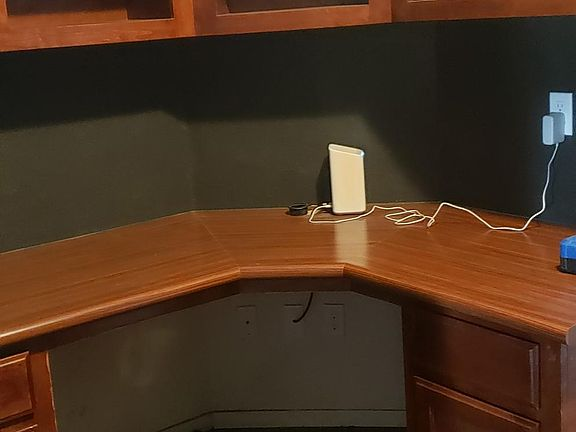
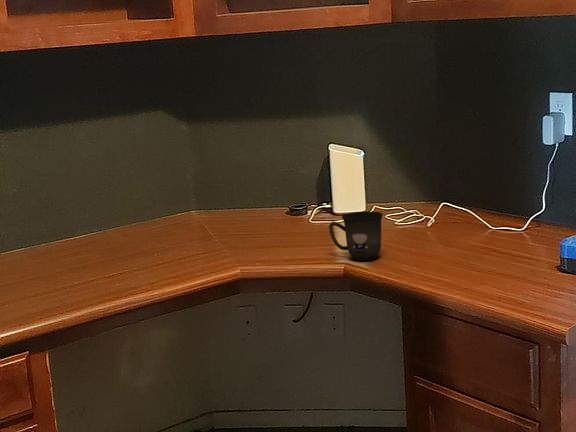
+ mug [328,211,384,261]
